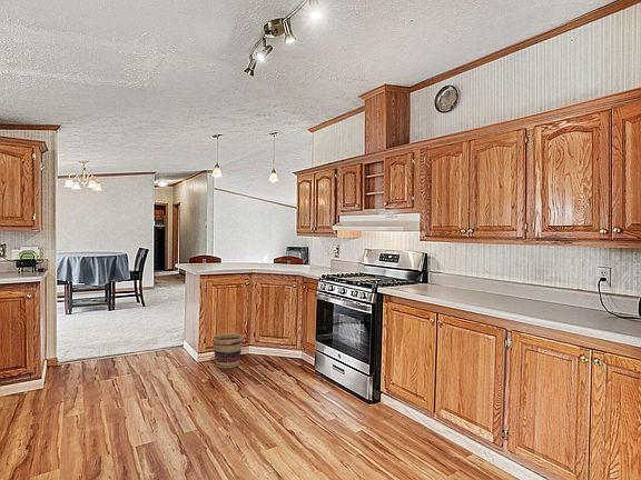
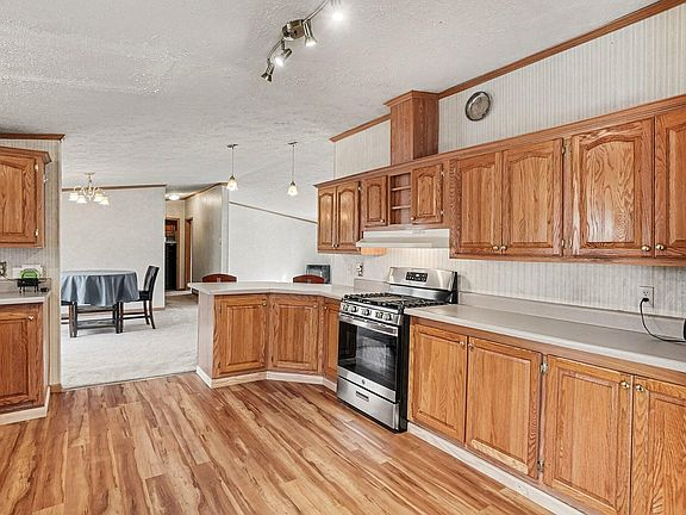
- basket [211,332,244,369]
